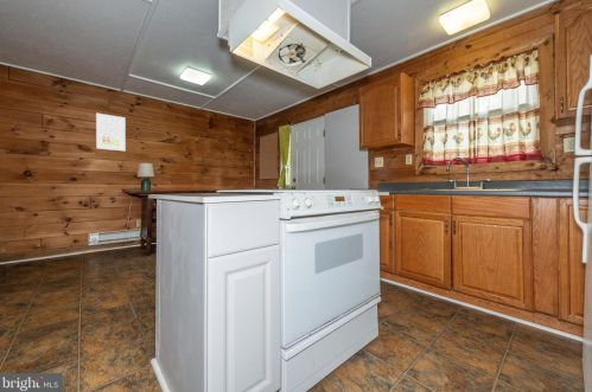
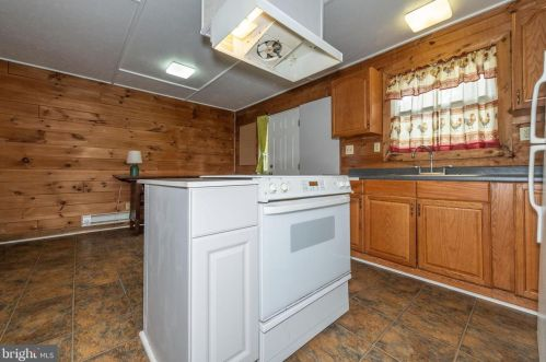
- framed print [95,113,127,152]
